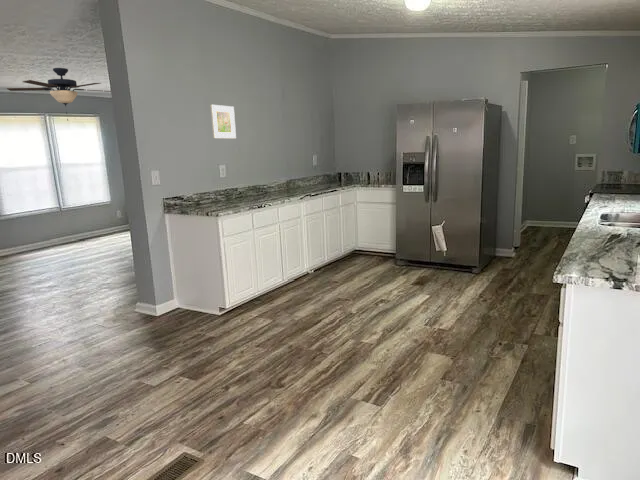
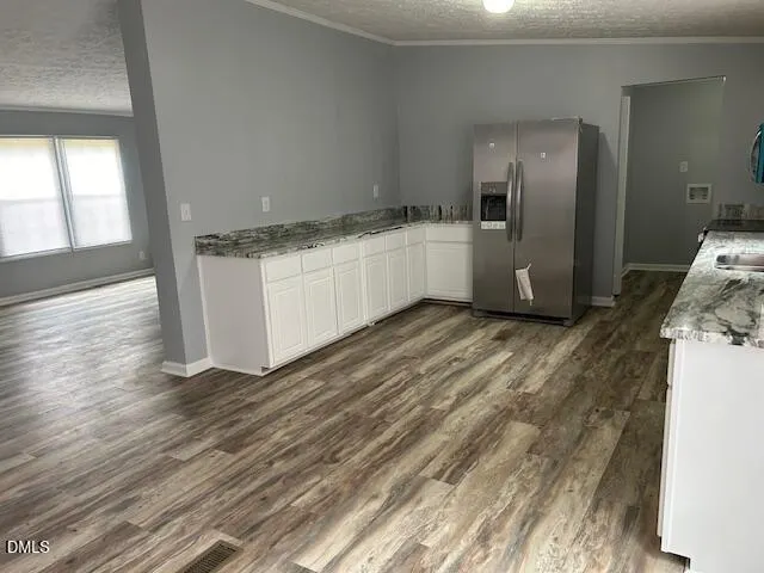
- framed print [209,104,237,139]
- ceiling fan [6,67,112,122]
